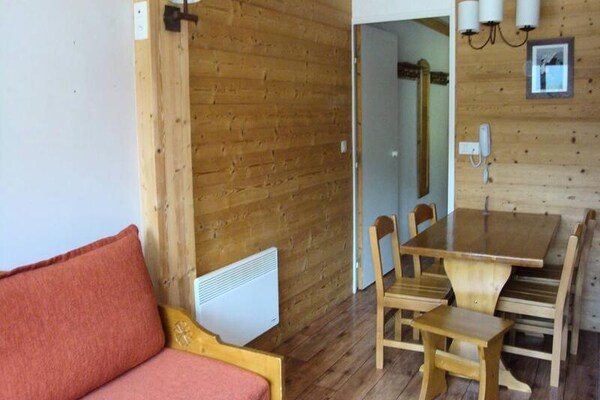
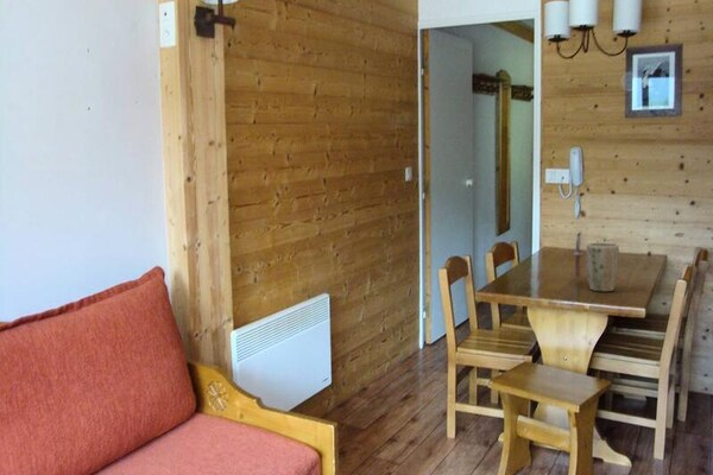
+ plant pot [585,241,620,292]
